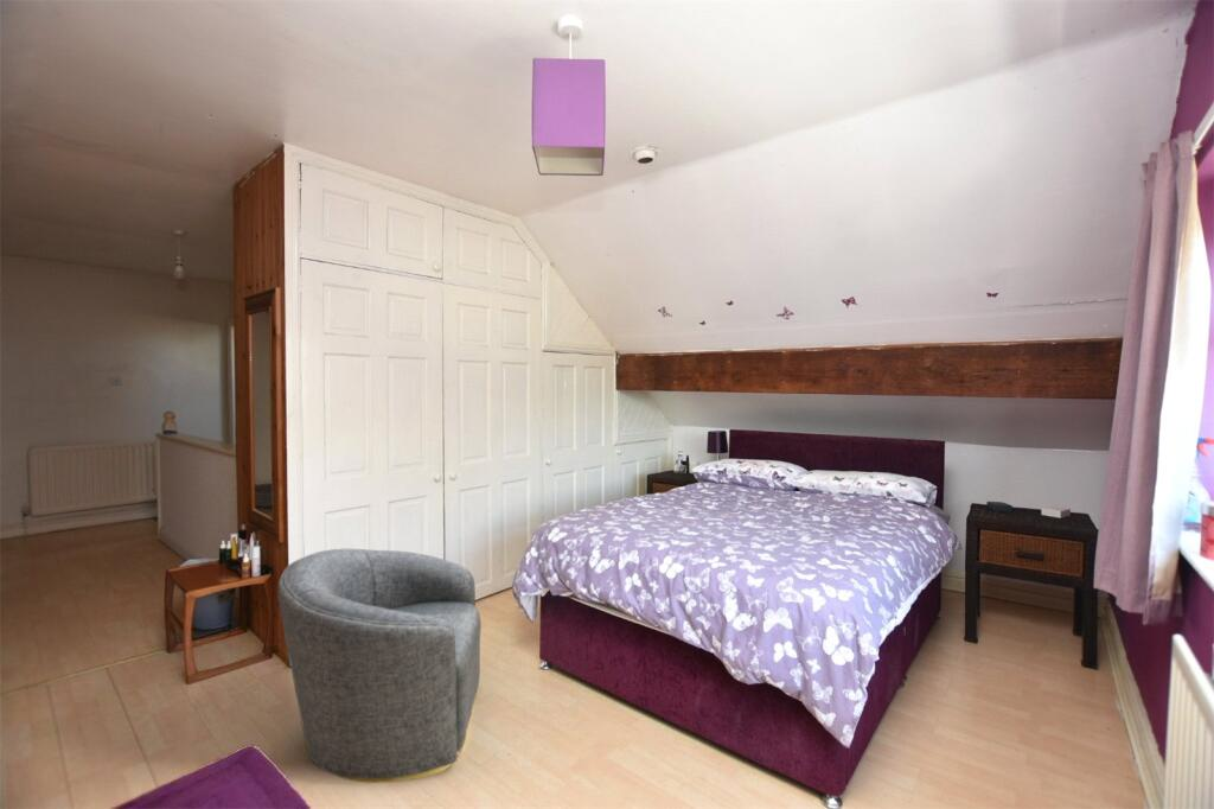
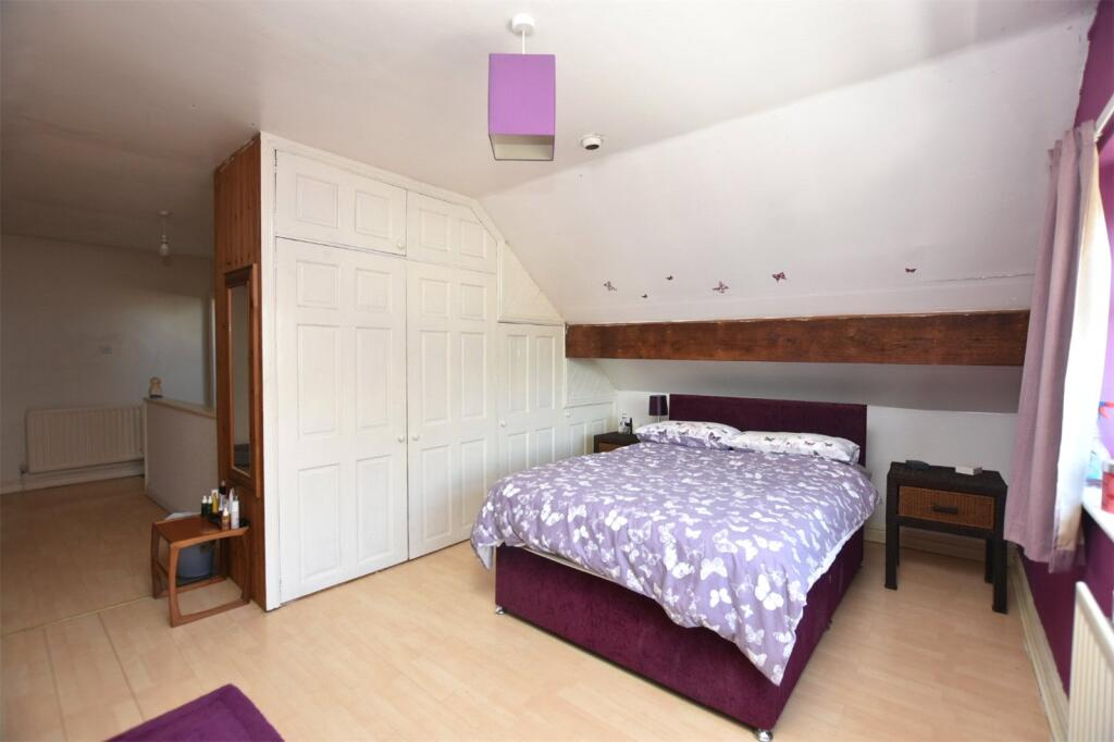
- armchair [277,548,483,784]
